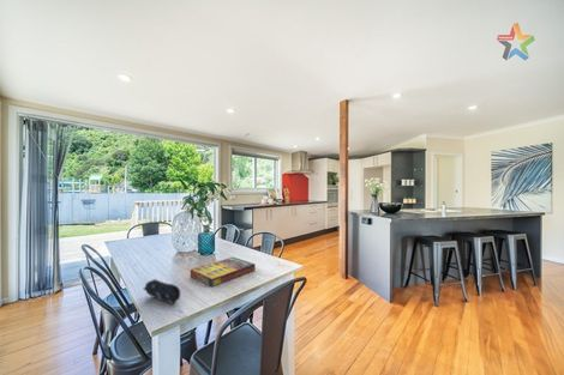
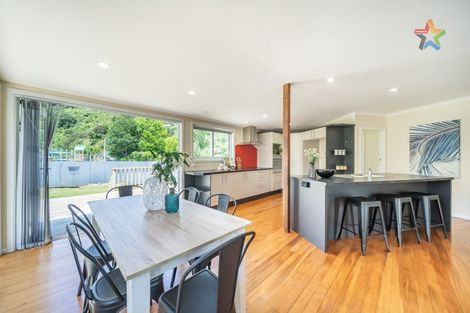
- pencil case [143,278,181,306]
- game compilation box [190,256,257,289]
